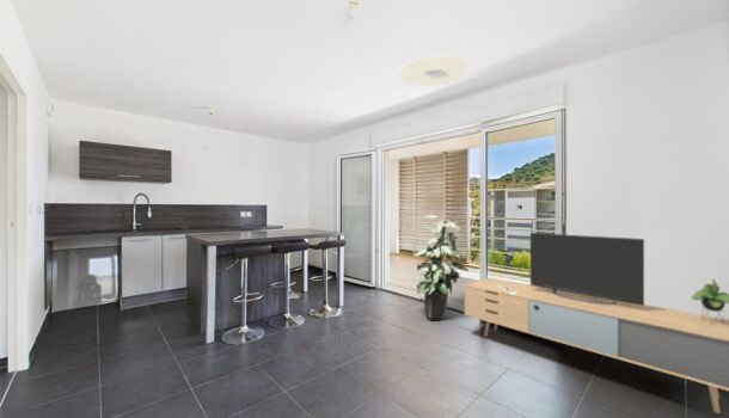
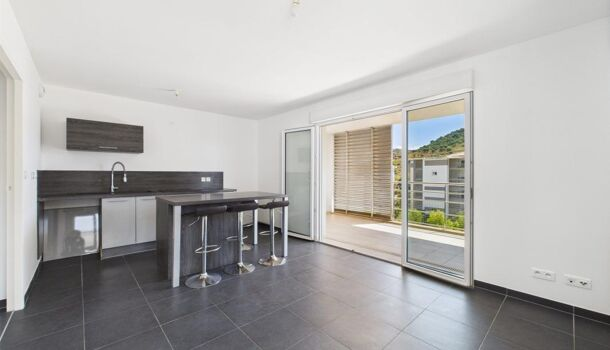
- ceiling light [398,55,467,87]
- indoor plant [412,214,470,321]
- media console [464,232,729,414]
